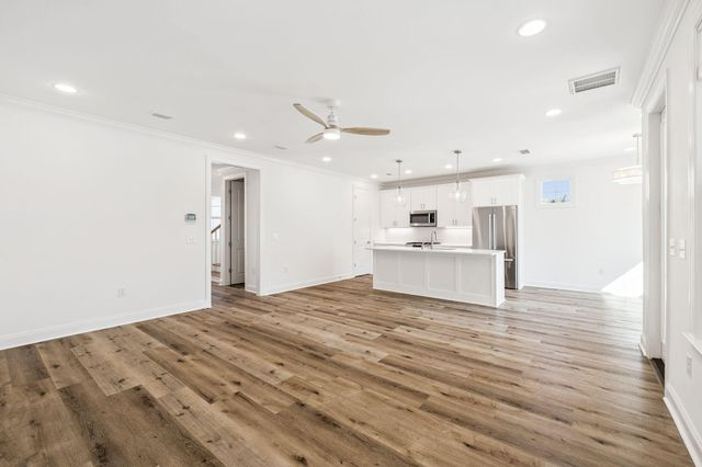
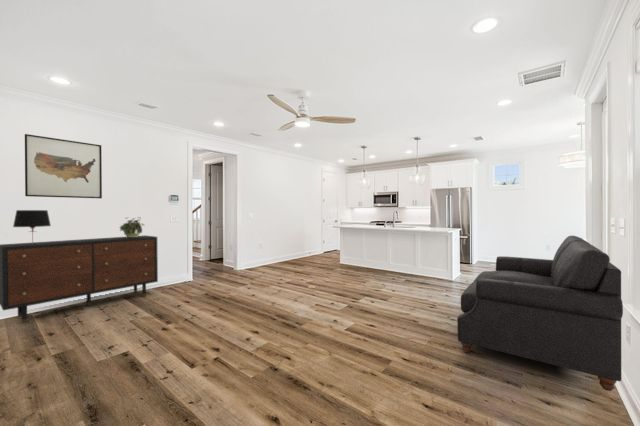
+ dresser [0,234,159,324]
+ sofa [456,235,624,392]
+ table lamp [12,209,52,244]
+ potted plant [118,216,146,238]
+ wall art [24,133,103,199]
